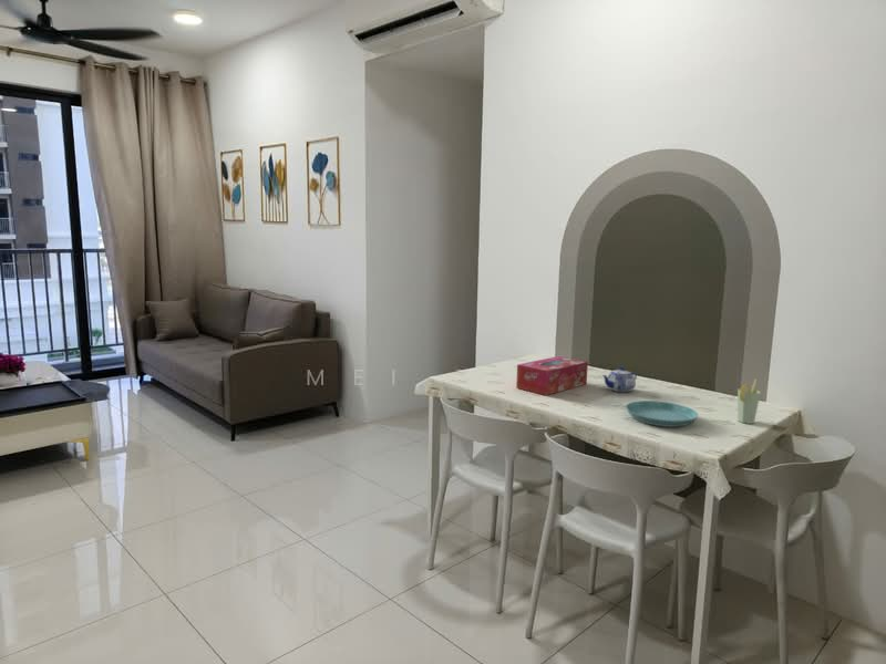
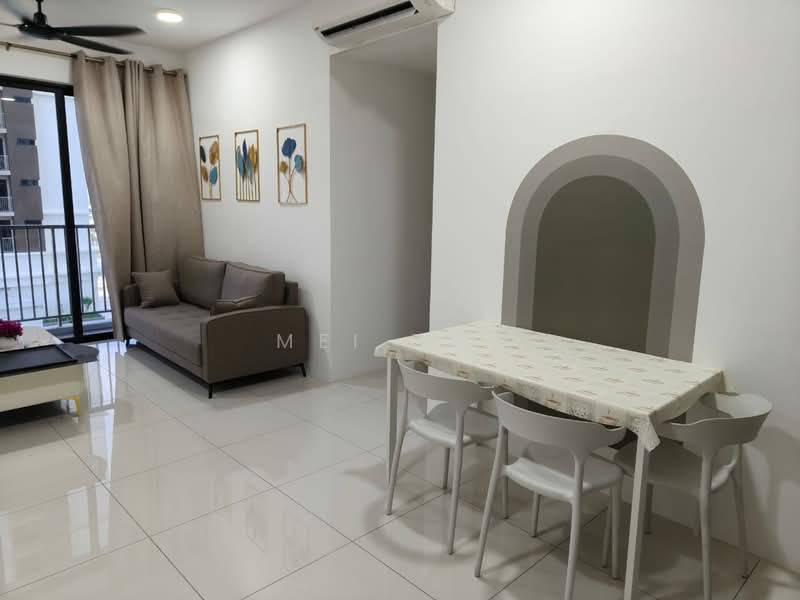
- saucer [625,400,699,428]
- teapot [601,365,638,393]
- cup [736,378,762,425]
- tissue box [515,355,589,396]
